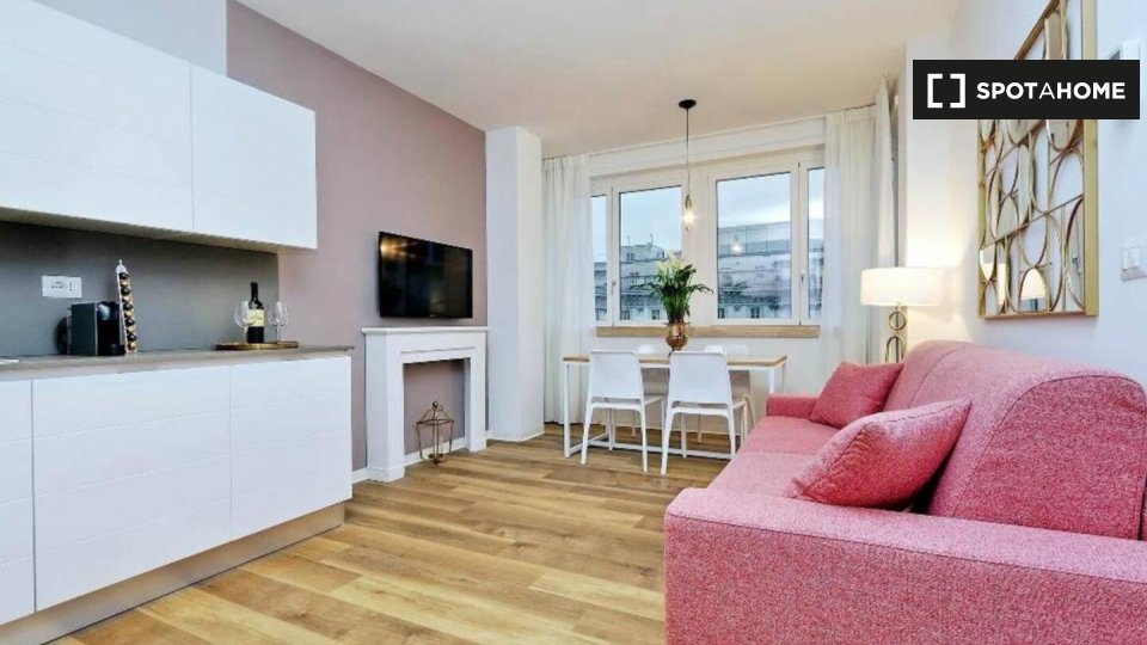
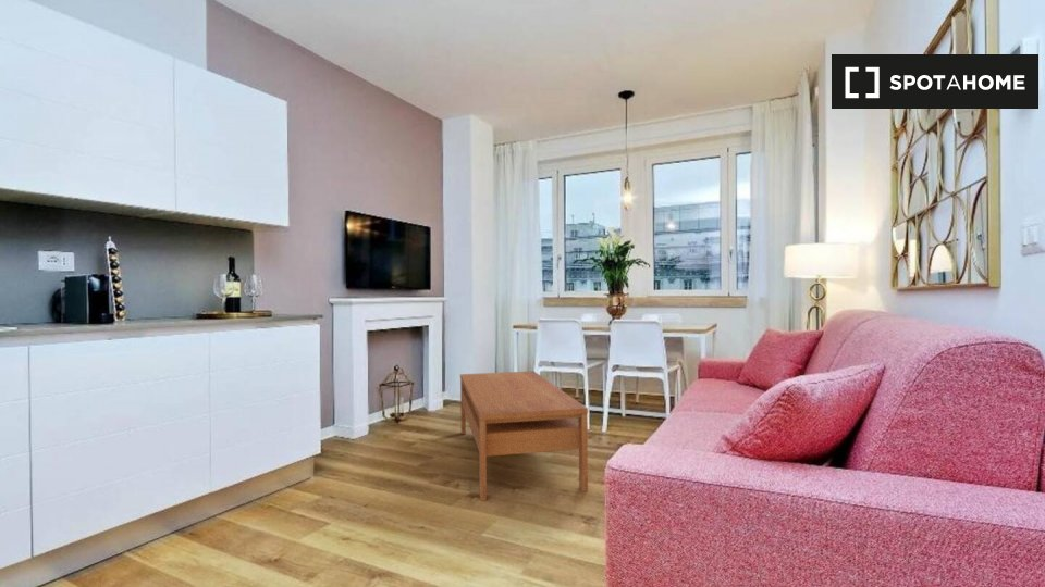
+ coffee table [459,370,589,502]
